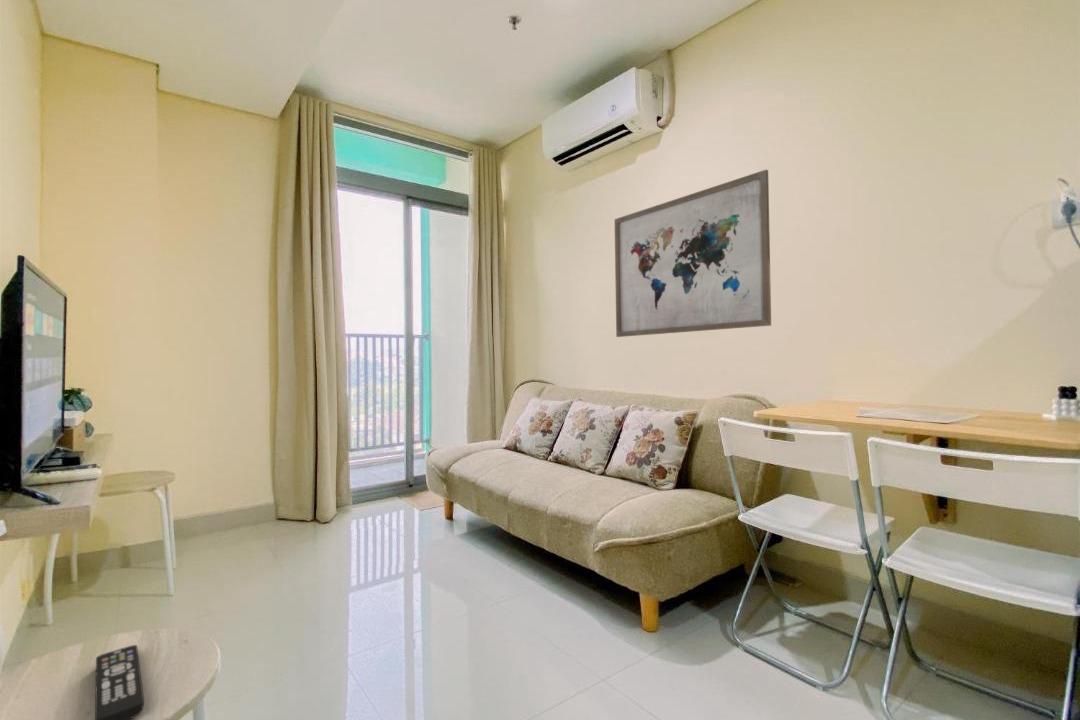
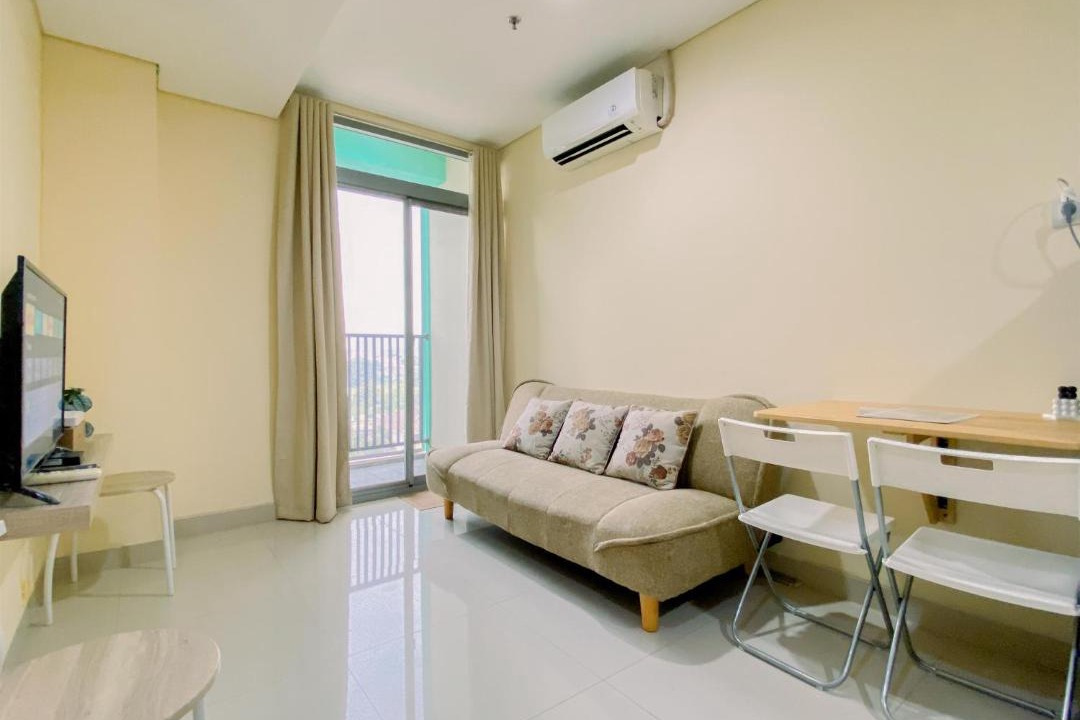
- remote control [94,644,145,720]
- wall art [614,169,772,338]
